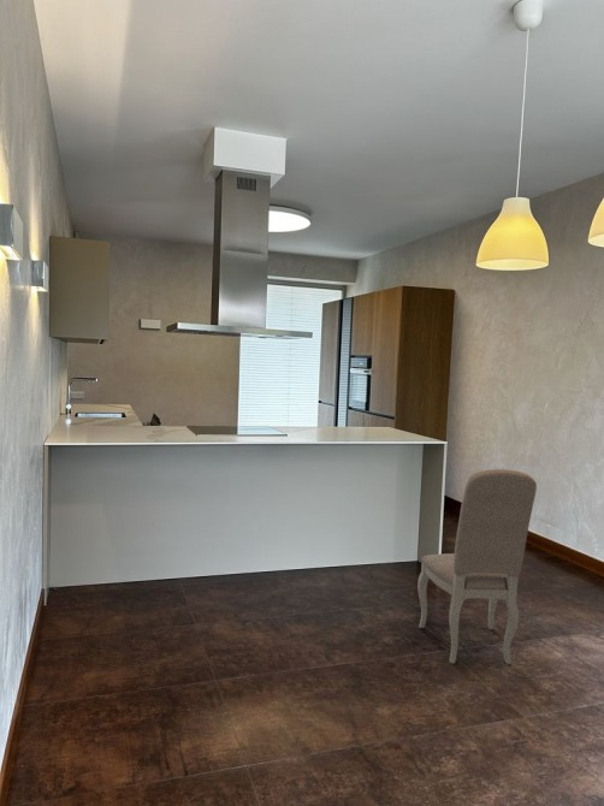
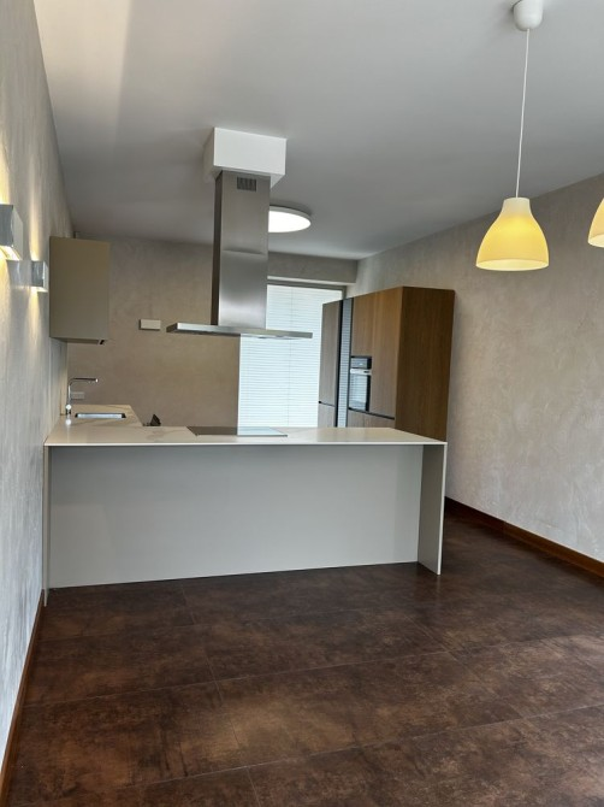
- dining chair [416,468,538,665]
